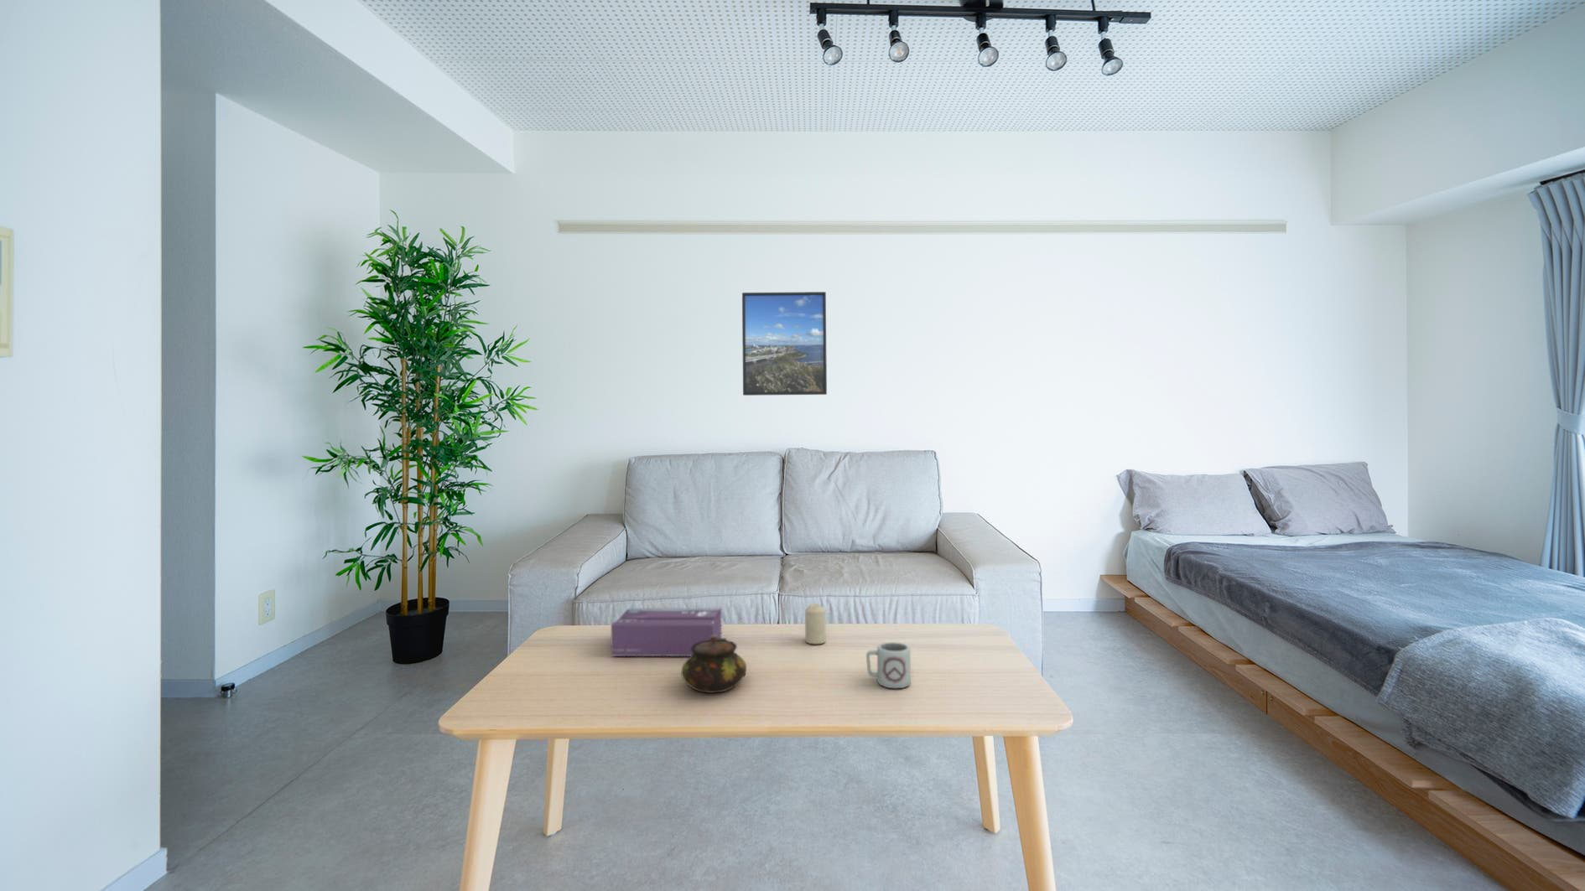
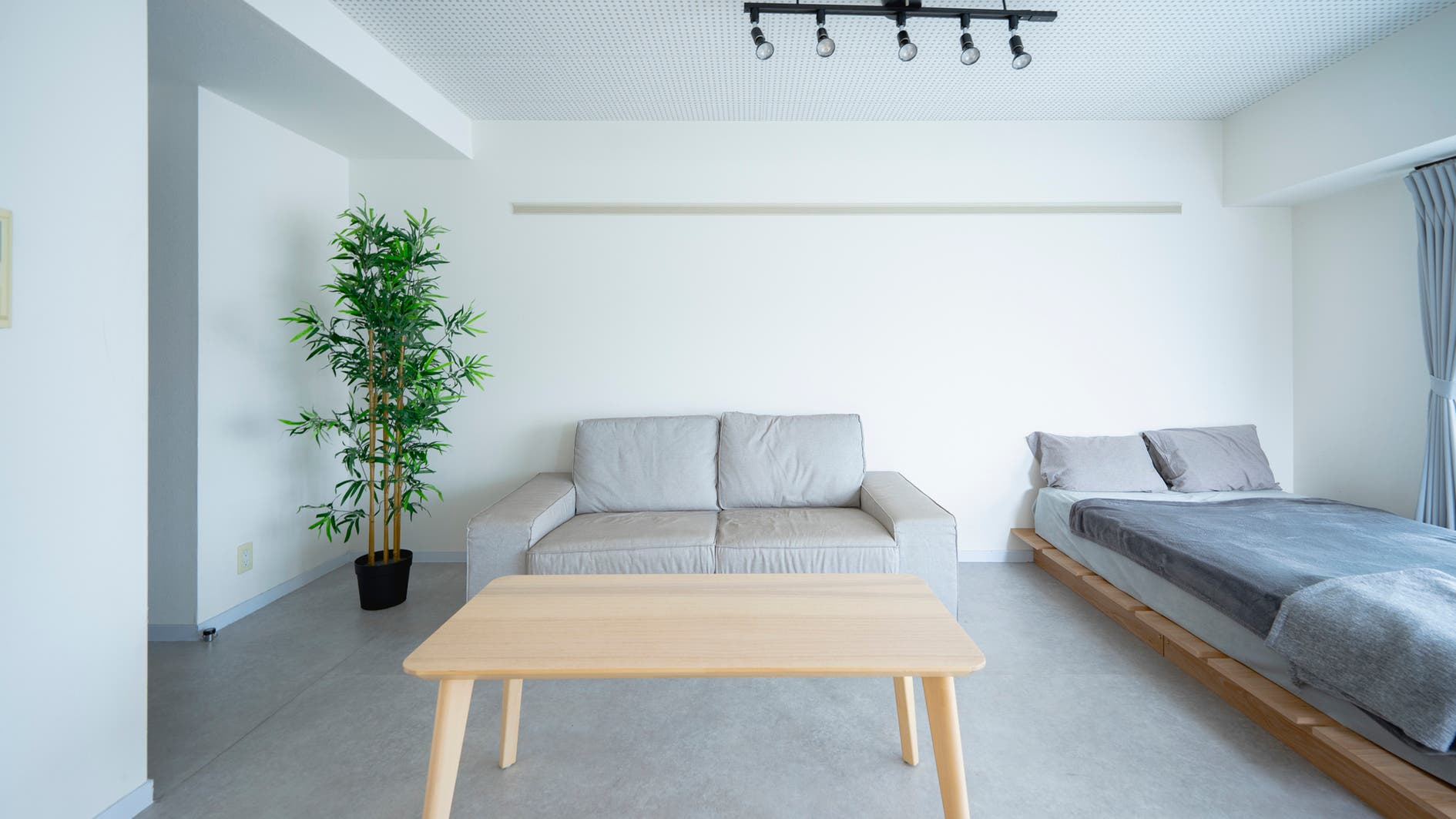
- tissue box [611,607,722,657]
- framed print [741,290,827,396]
- cup [865,641,911,689]
- teapot [680,635,747,693]
- candle [804,603,827,644]
